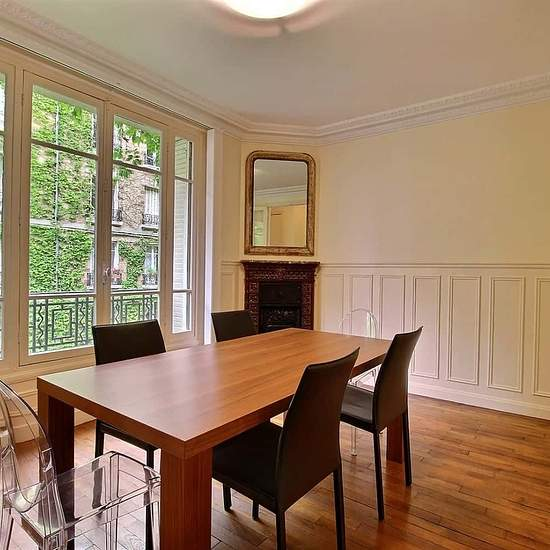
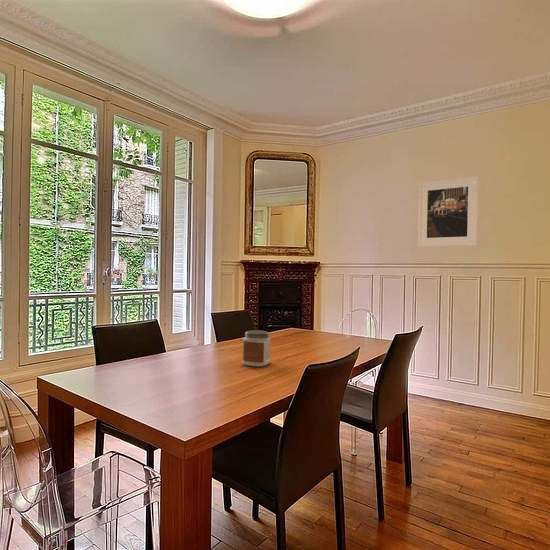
+ jar [241,329,272,367]
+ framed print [417,175,480,248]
